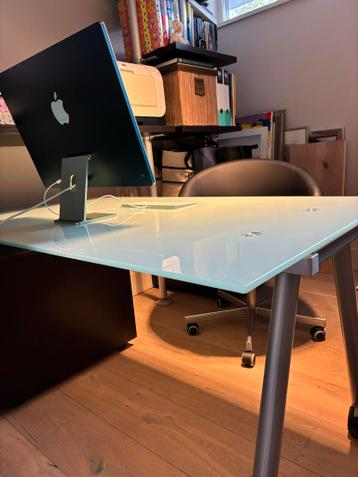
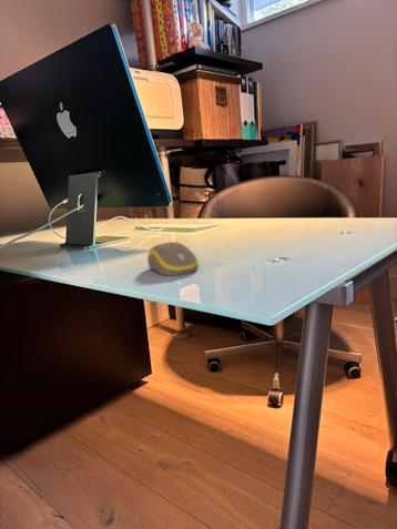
+ computer mouse [146,241,200,277]
